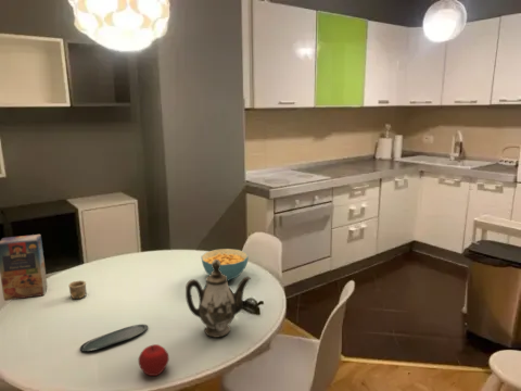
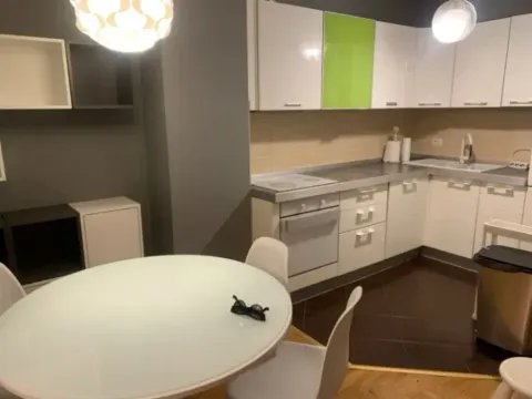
- teapot [185,260,252,339]
- apple [138,343,170,377]
- oval tray [79,324,149,352]
- cereal bowl [200,248,250,281]
- cereal box [0,234,88,302]
